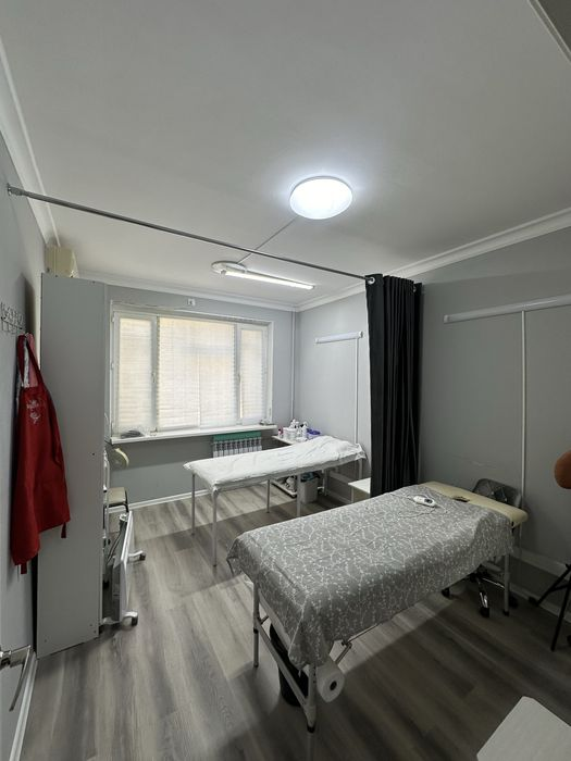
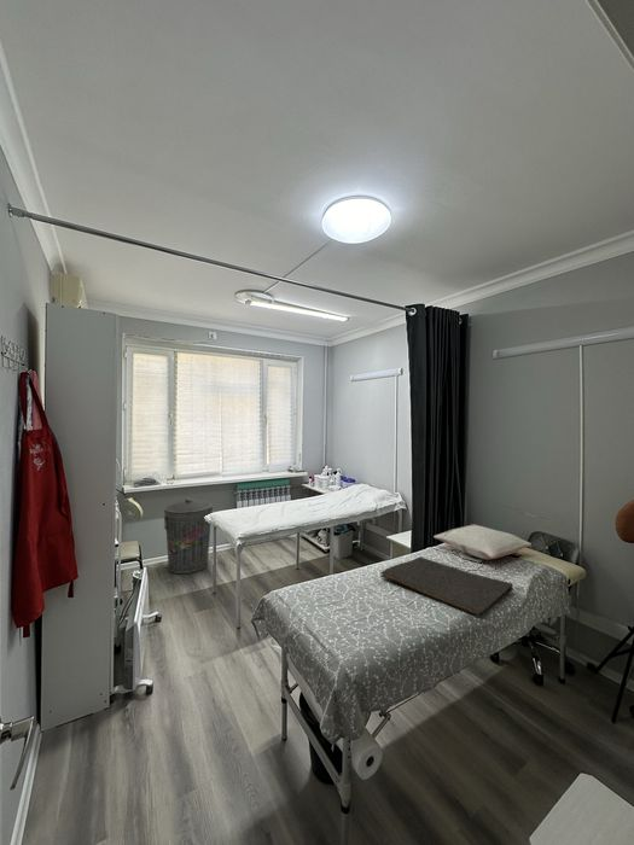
+ hand towel [379,555,514,618]
+ pillow [432,523,533,560]
+ trash can [163,497,214,575]
